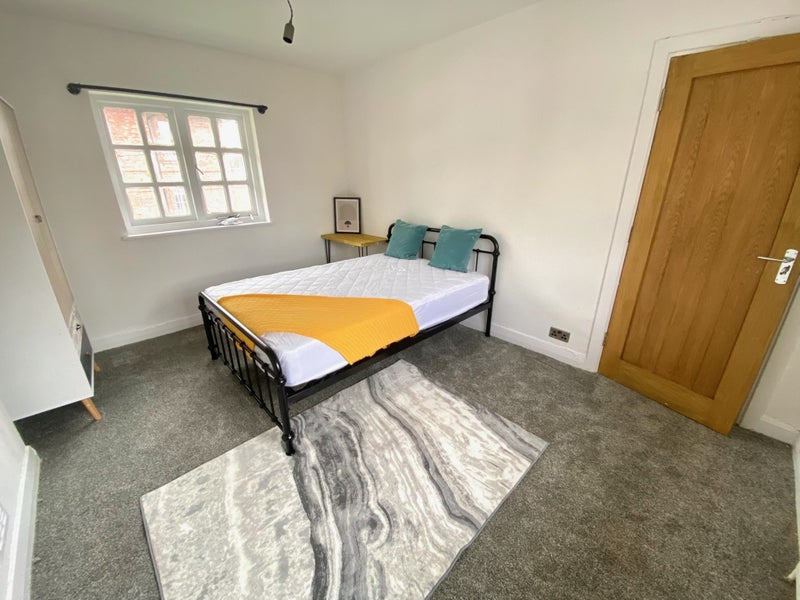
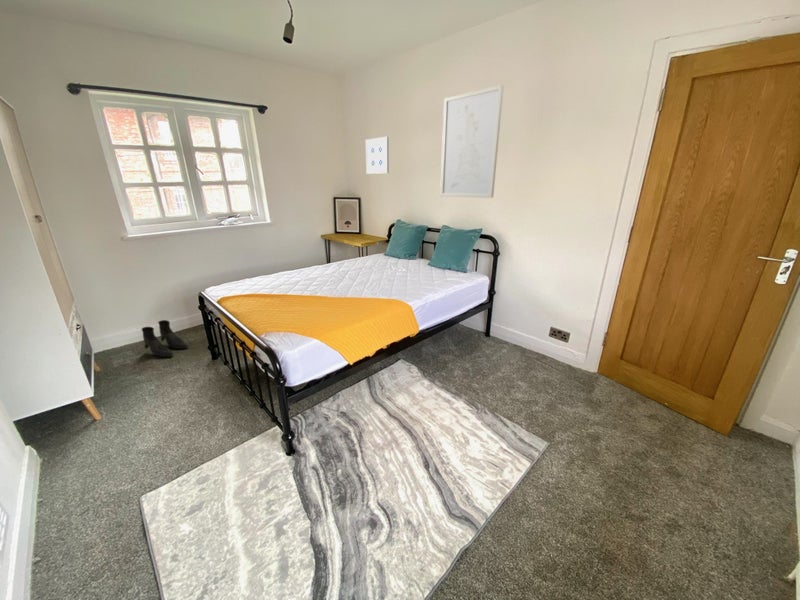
+ wall art [439,84,505,199]
+ wall art [365,136,390,175]
+ boots [140,319,189,358]
